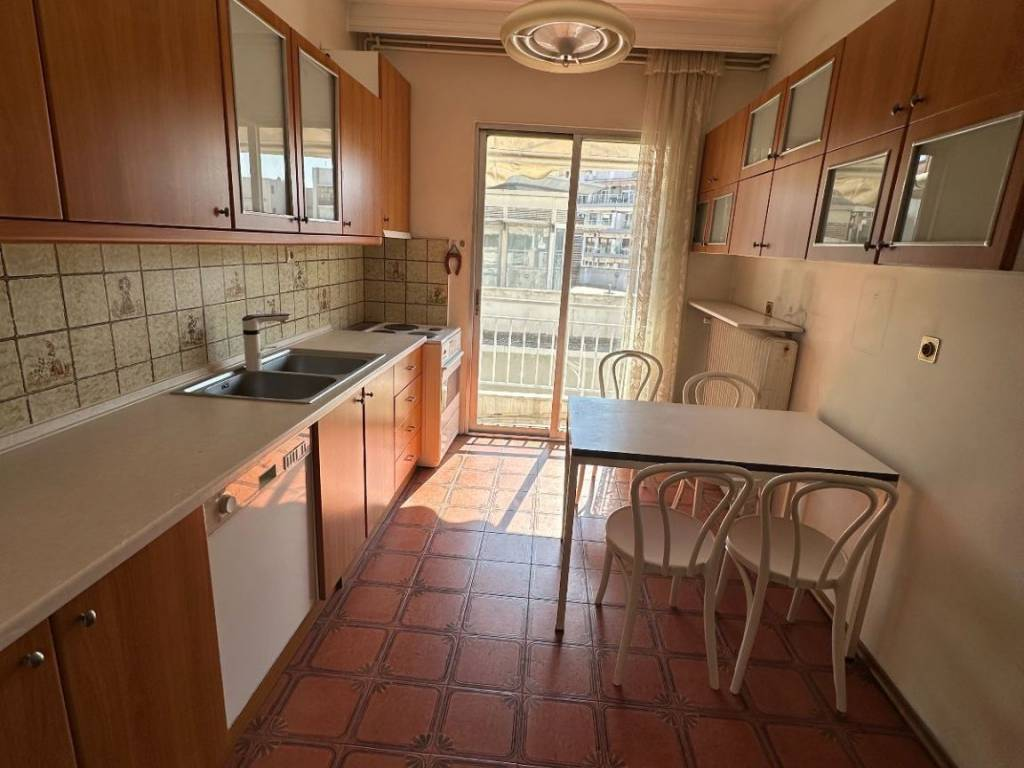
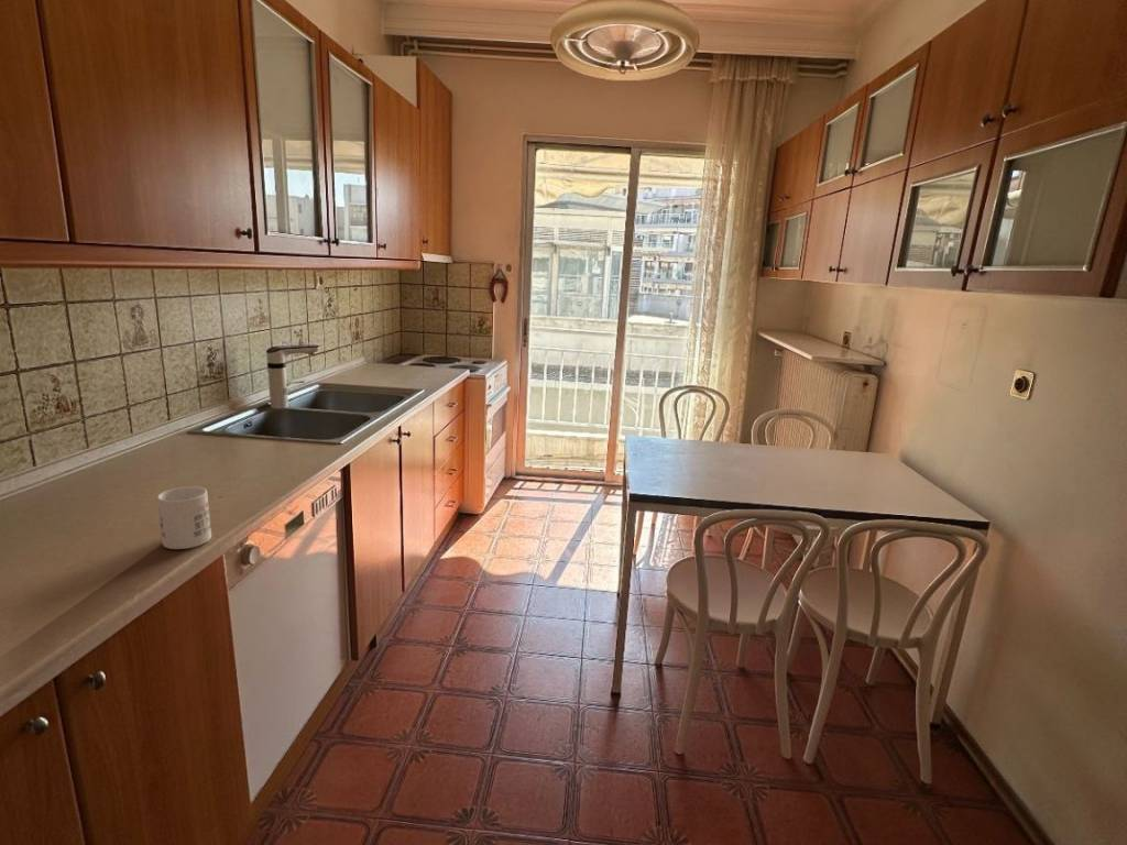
+ mug [156,485,212,550]
